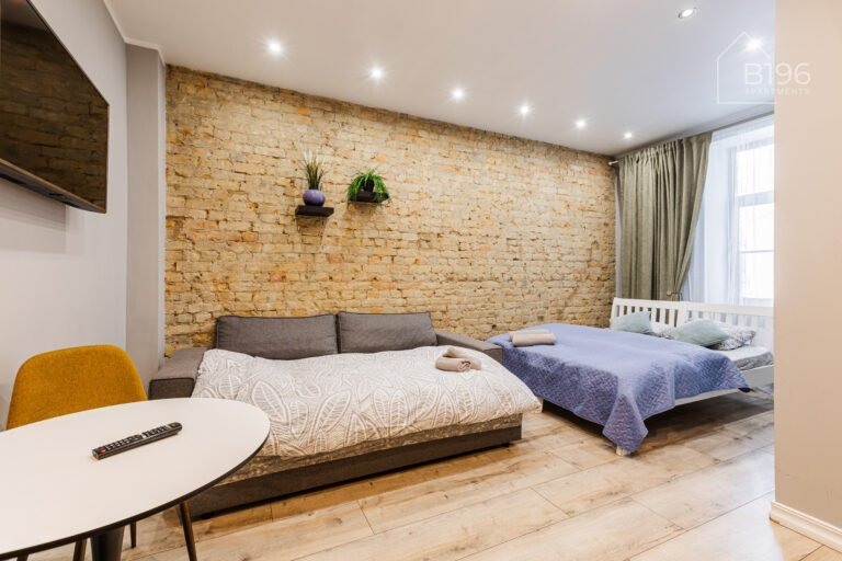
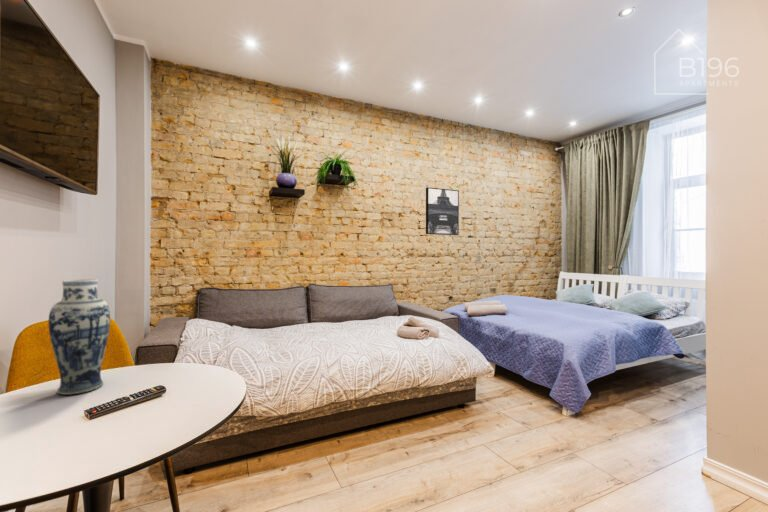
+ vase [47,278,111,396]
+ wall art [425,186,460,236]
